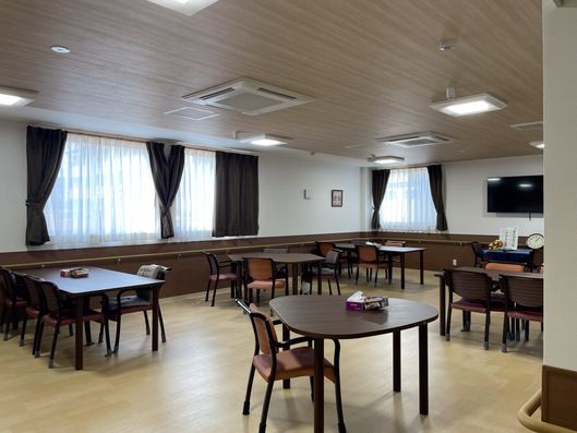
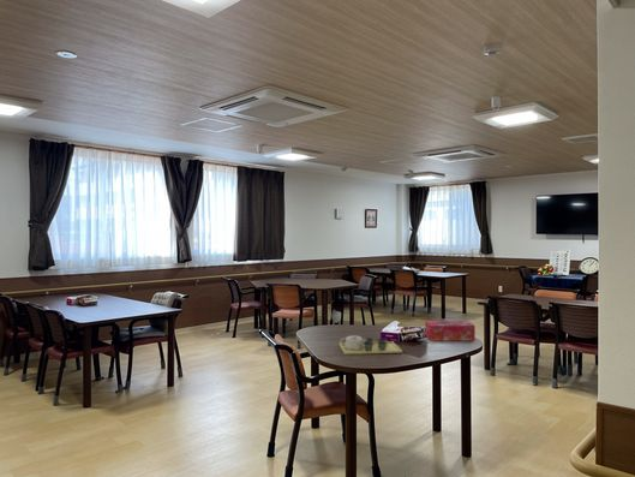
+ tissue box [424,320,477,342]
+ tea set [339,334,403,356]
